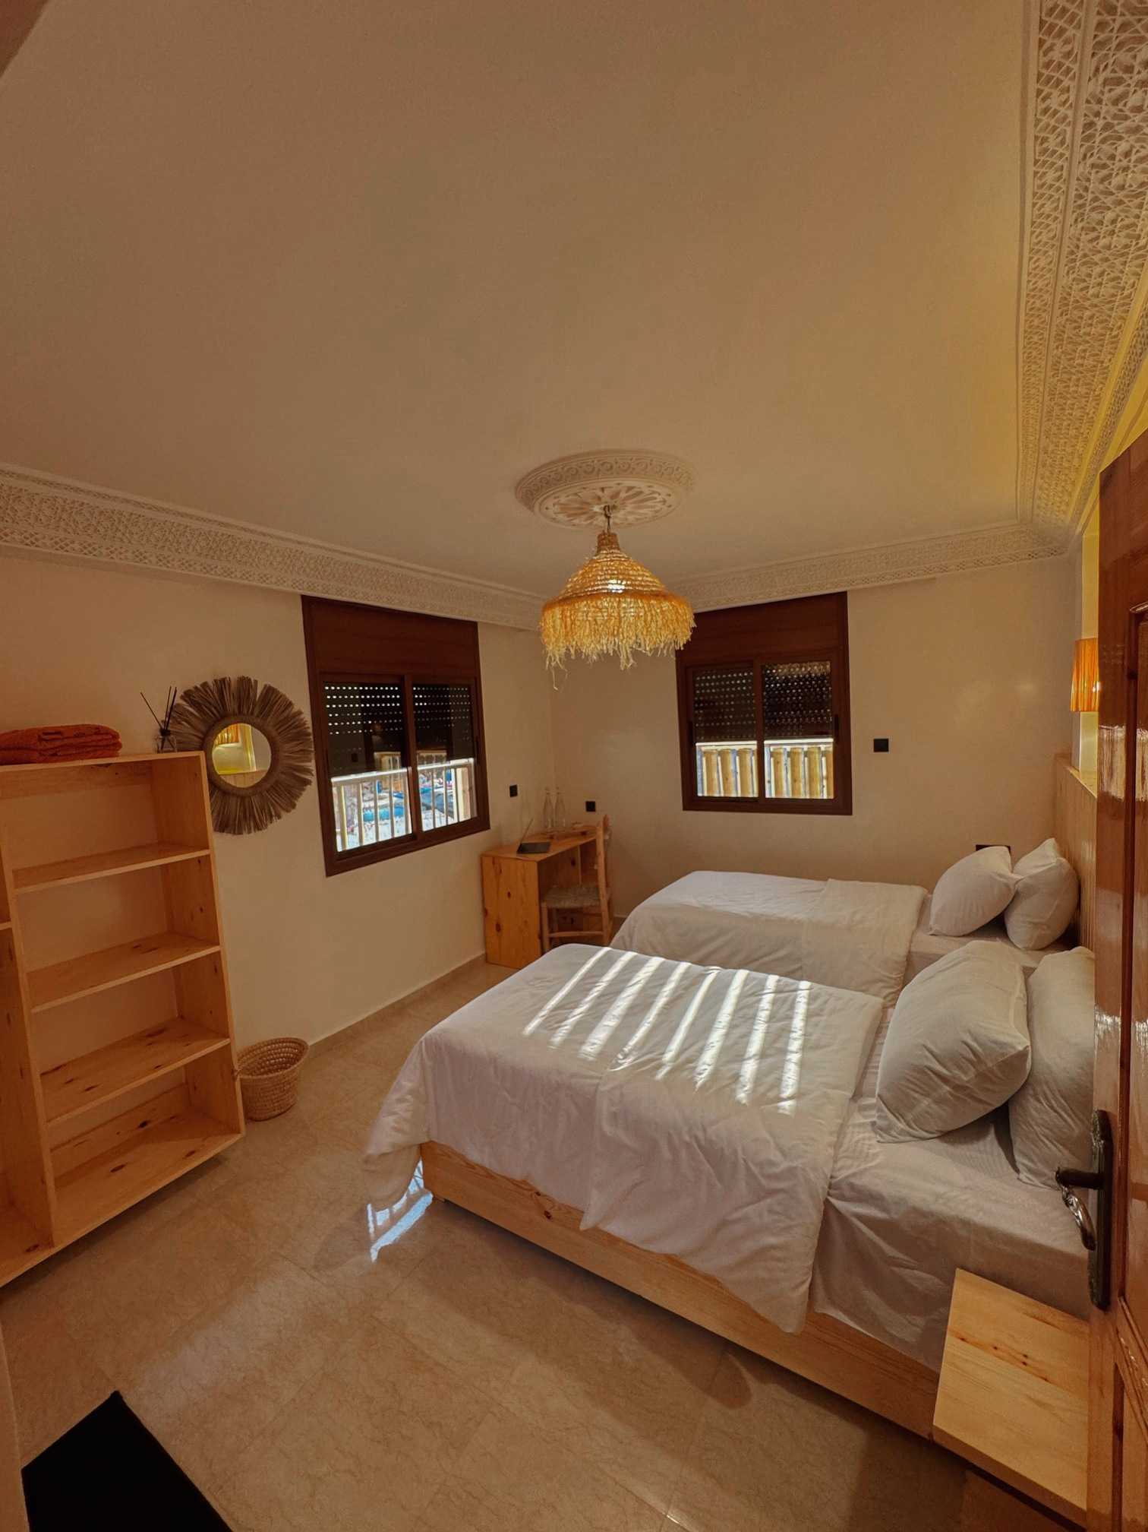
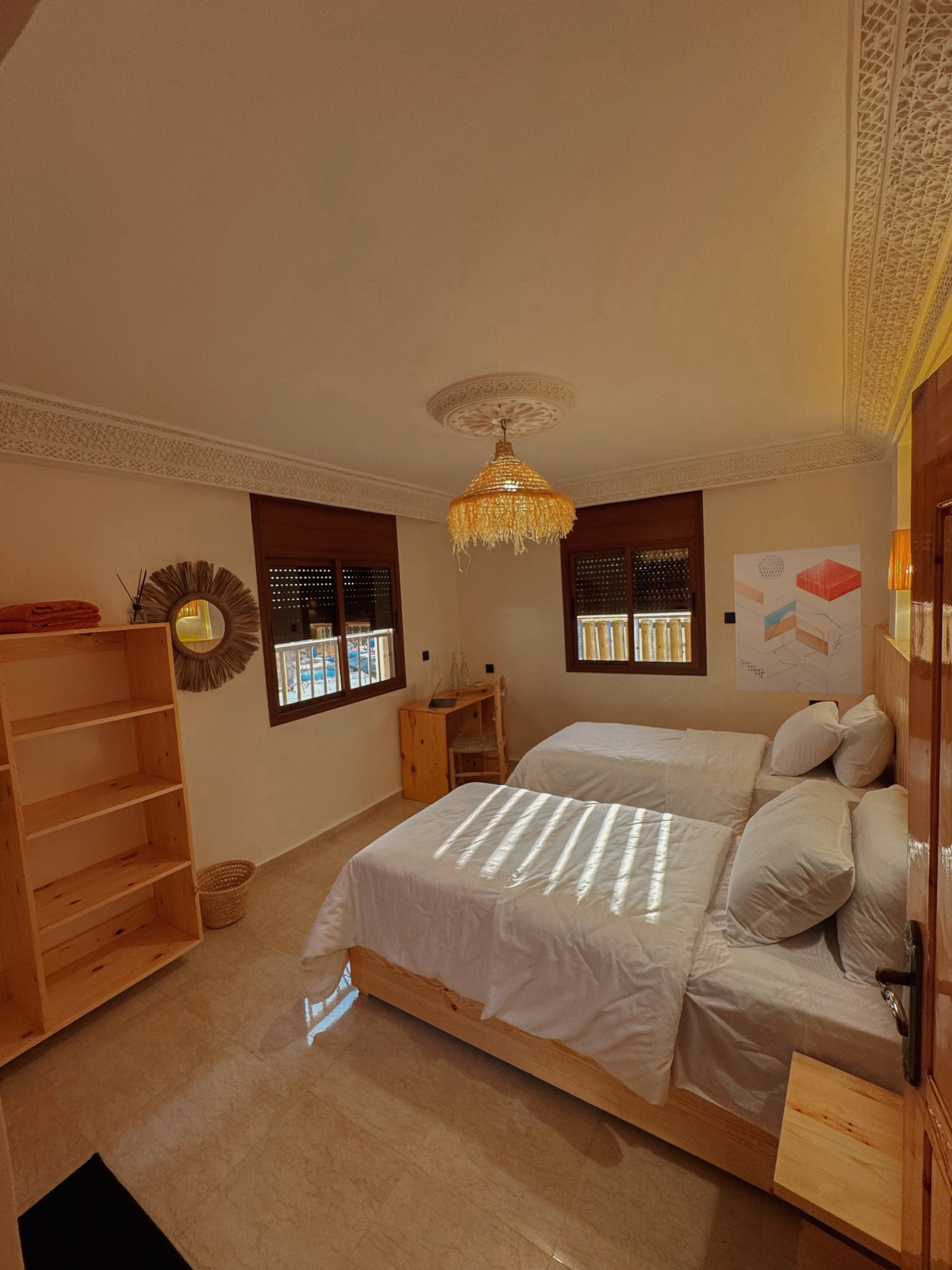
+ wall art [734,543,863,695]
